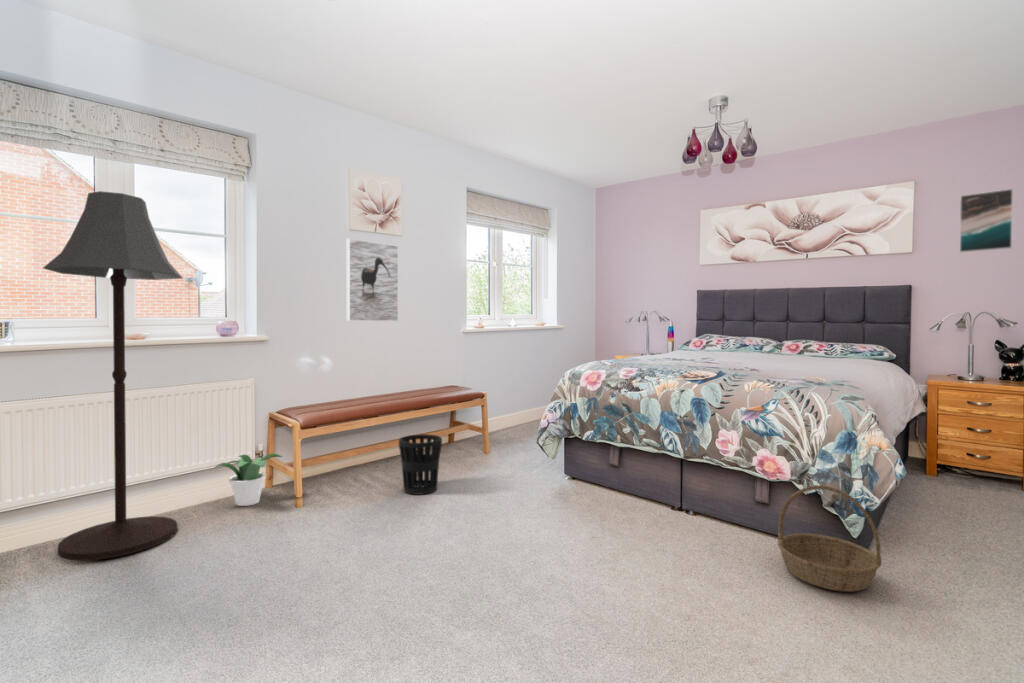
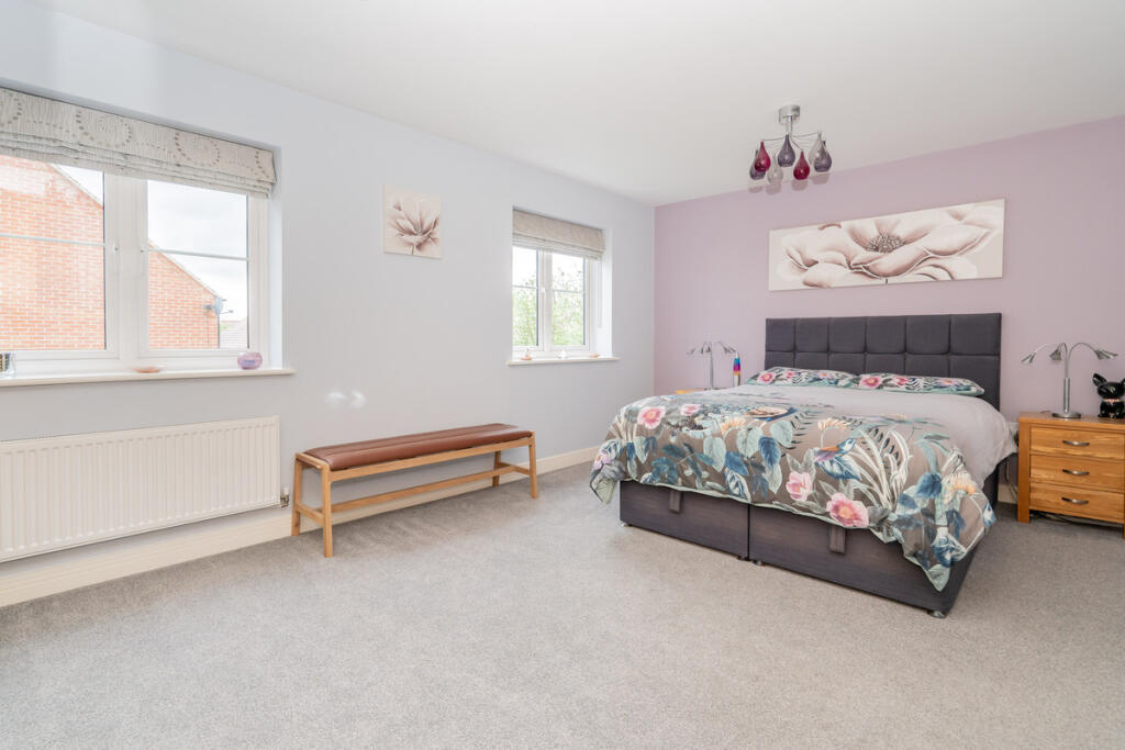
- wastebasket [398,433,443,496]
- potted plant [214,452,283,507]
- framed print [959,188,1014,254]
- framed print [346,238,399,323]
- floor lamp [42,190,184,562]
- basket [777,484,883,593]
